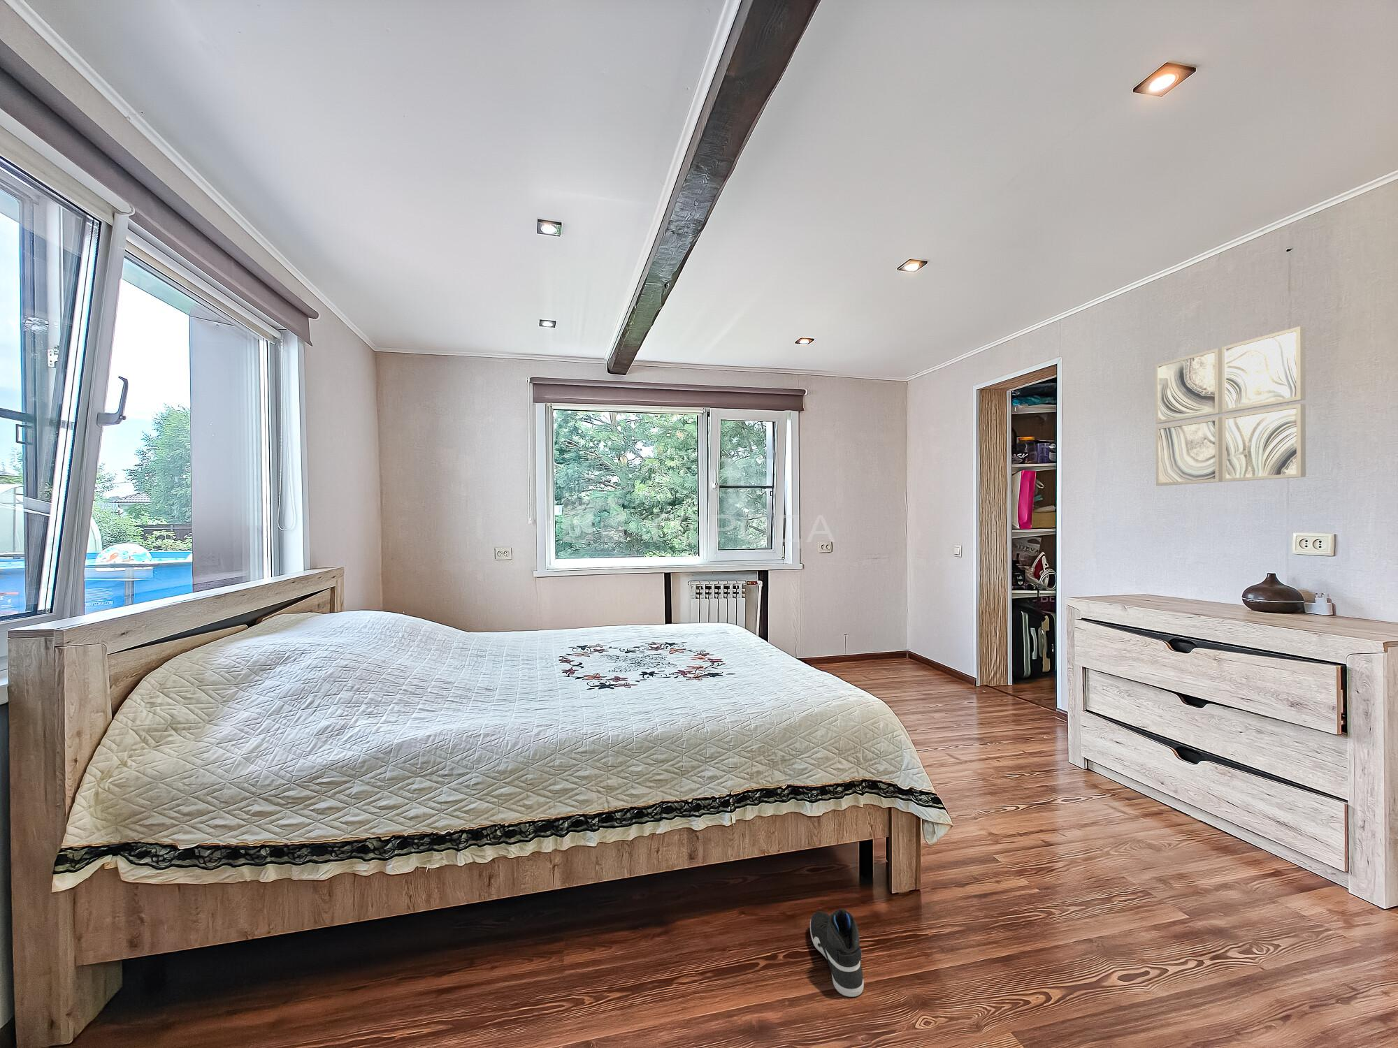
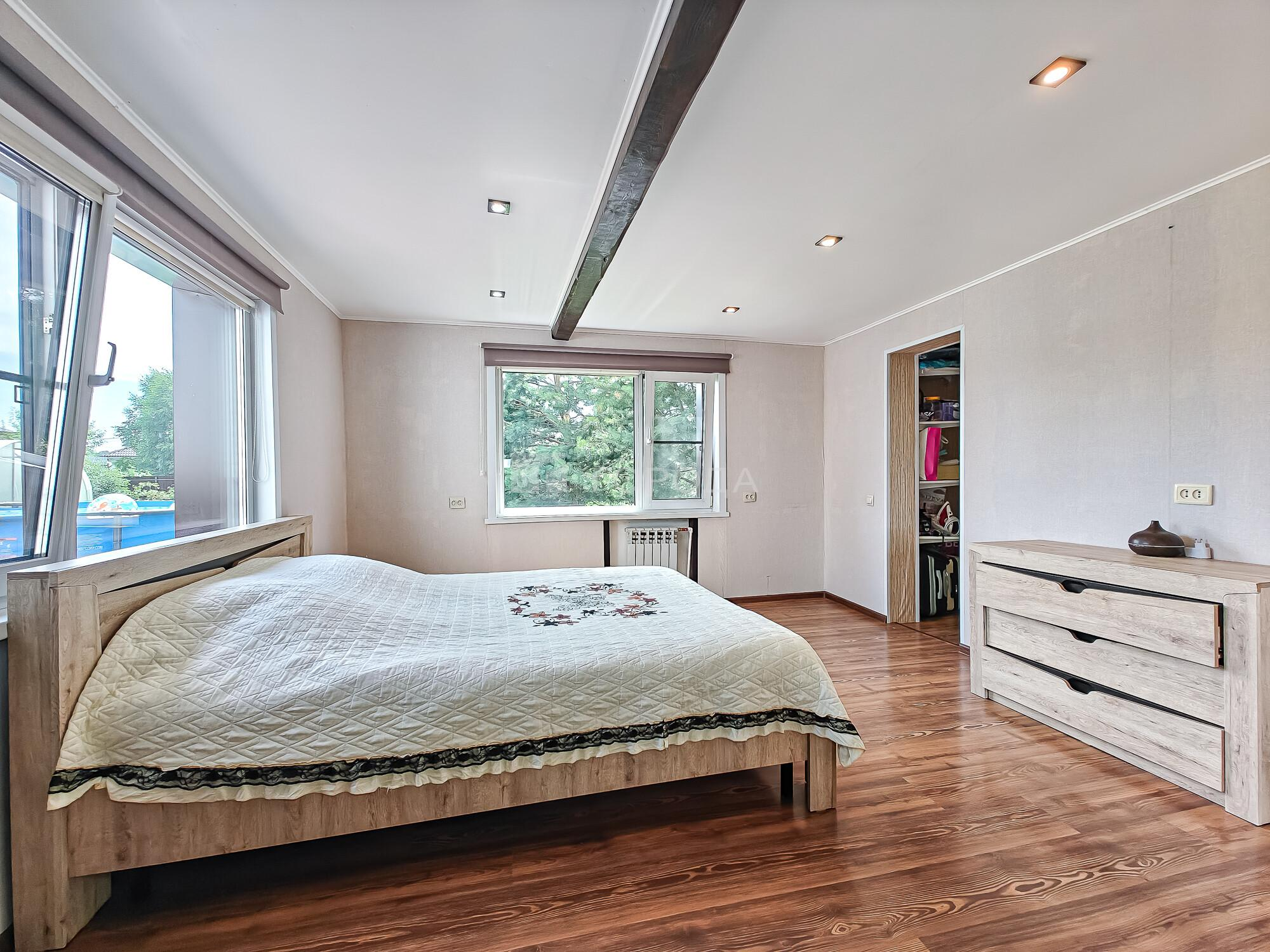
- sneaker [809,908,864,997]
- wall art [1155,326,1307,487]
